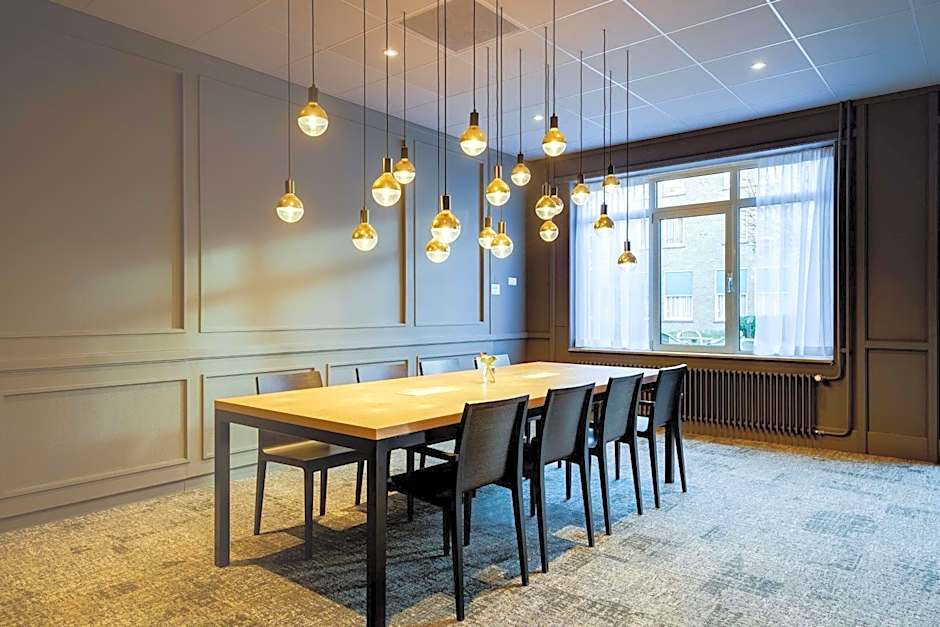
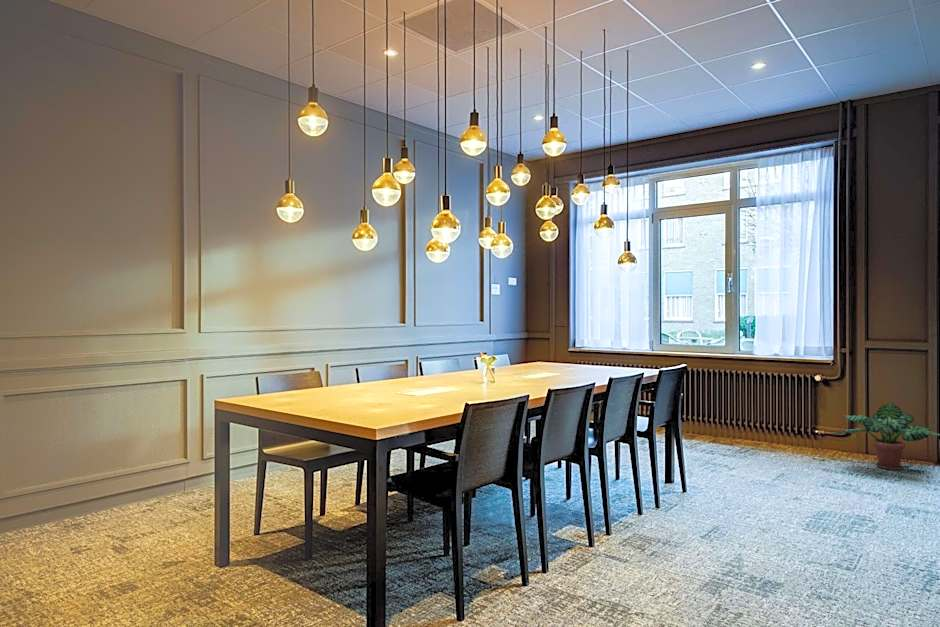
+ potted plant [828,402,940,471]
